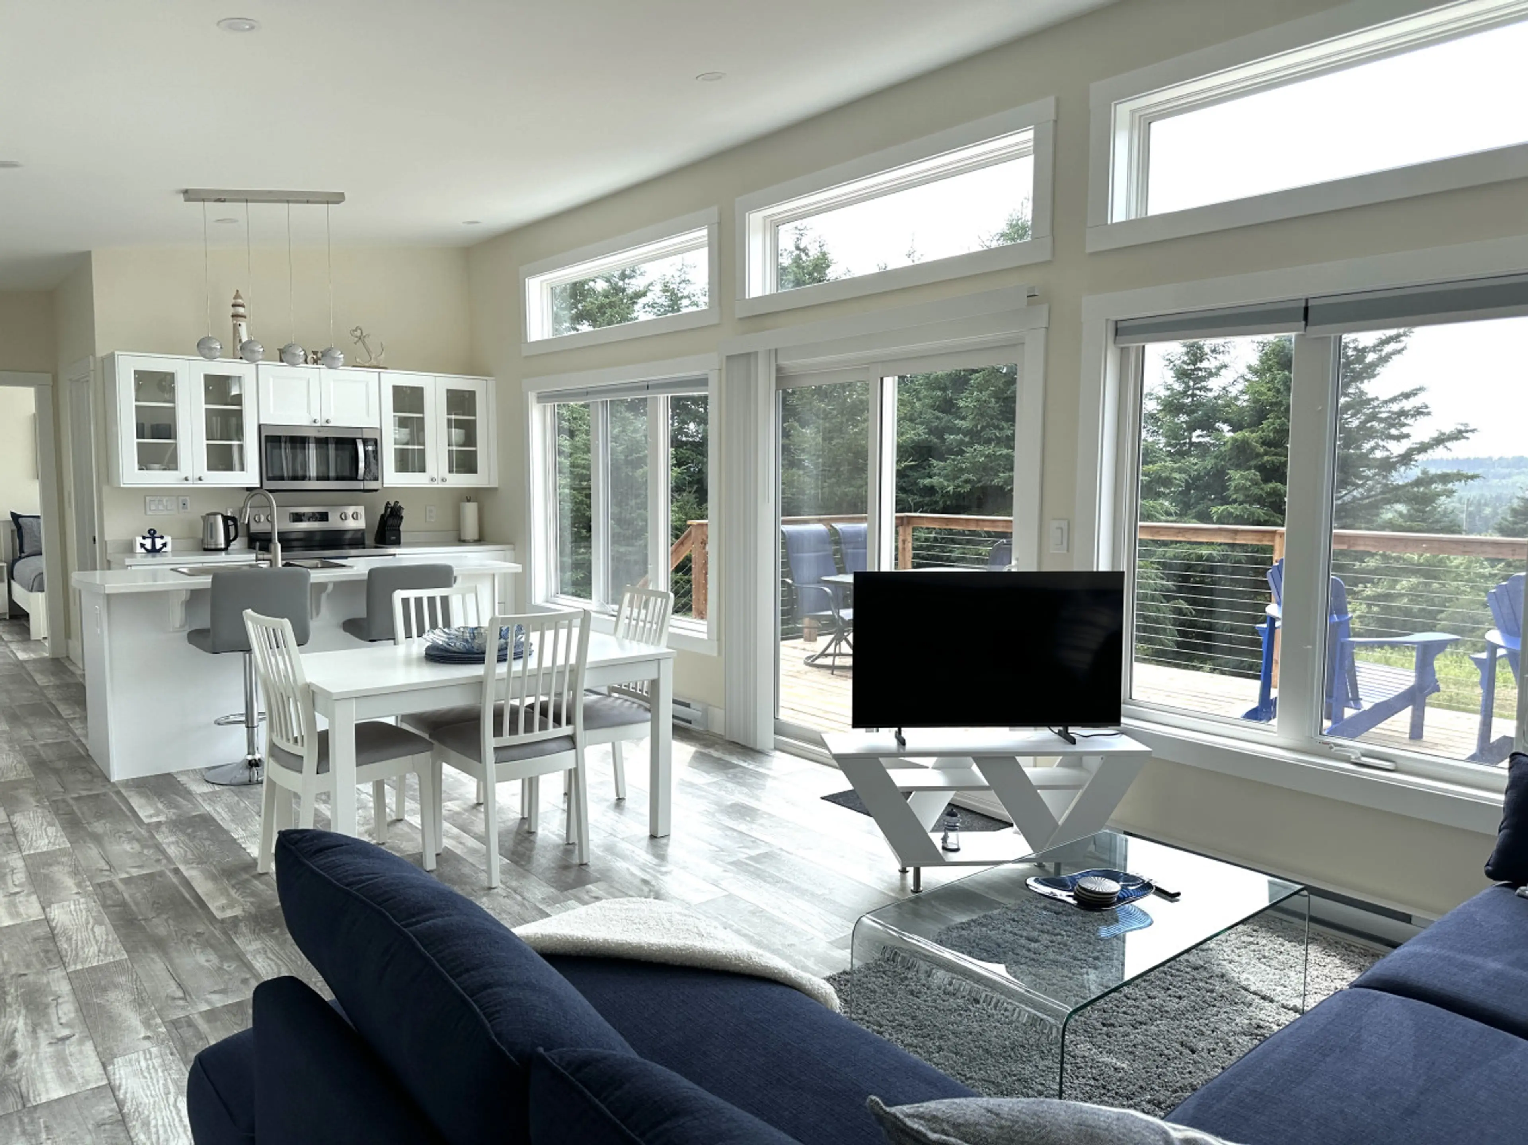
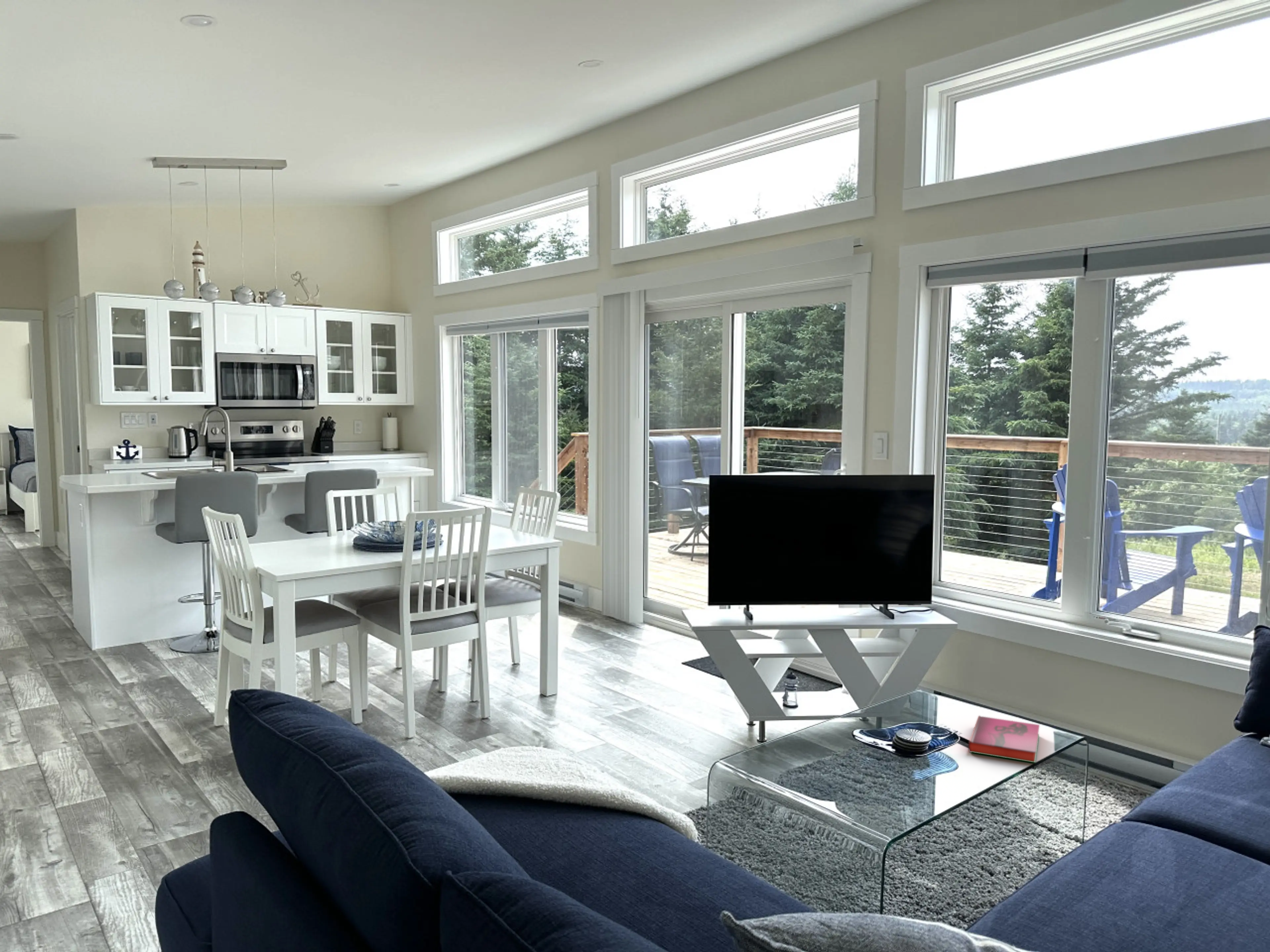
+ hardback book [968,715,1040,763]
